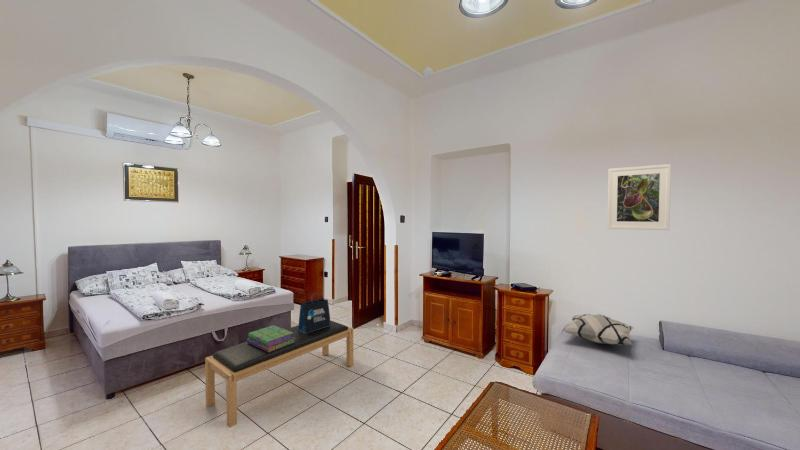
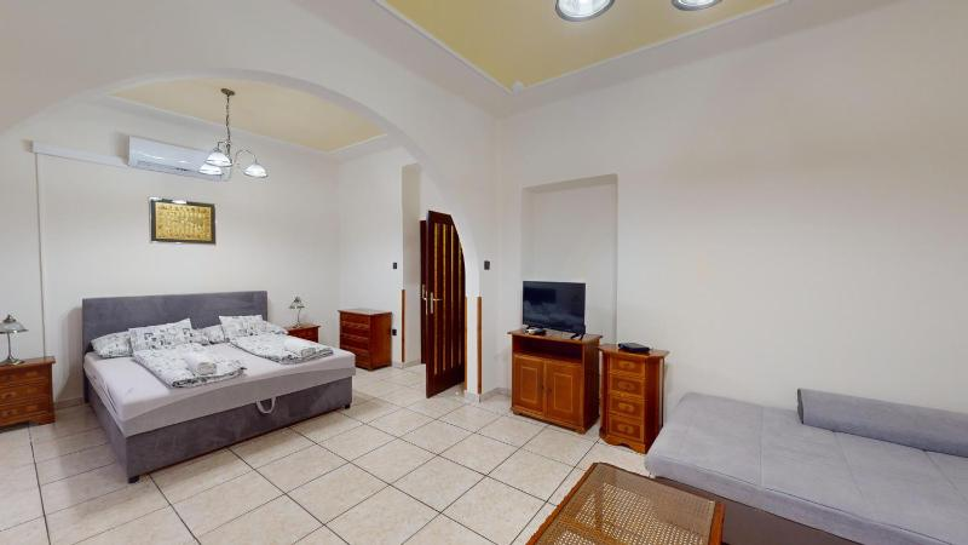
- tote bag [297,291,331,334]
- decorative pillow [562,313,634,346]
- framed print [606,163,672,231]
- stack of books [246,324,295,352]
- bench [204,319,354,429]
